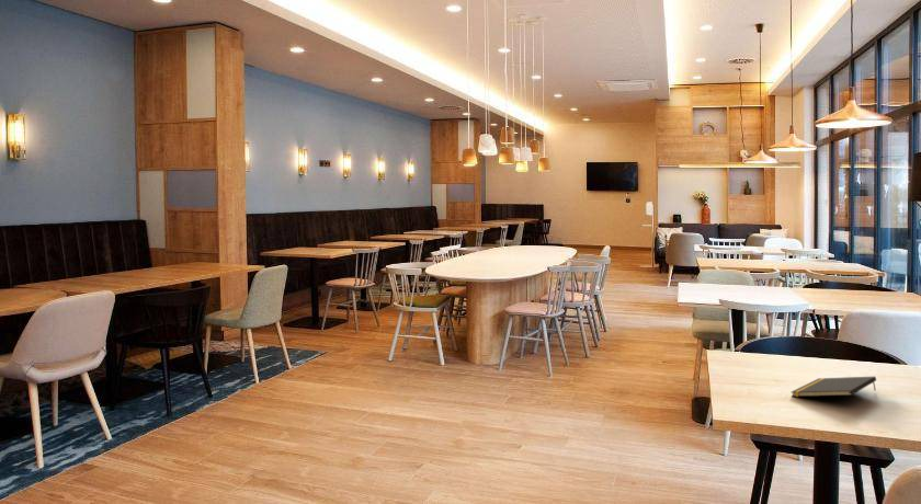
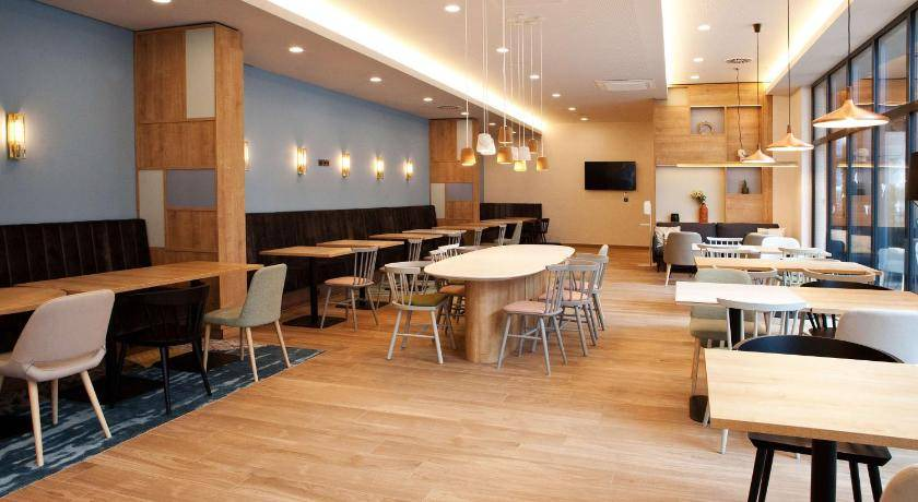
- notepad [791,376,877,398]
